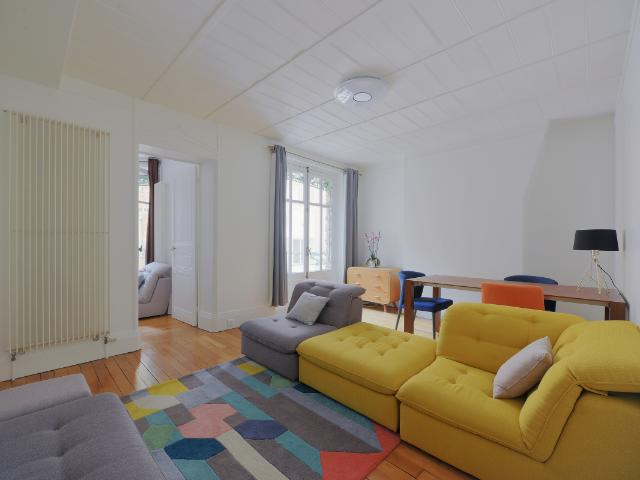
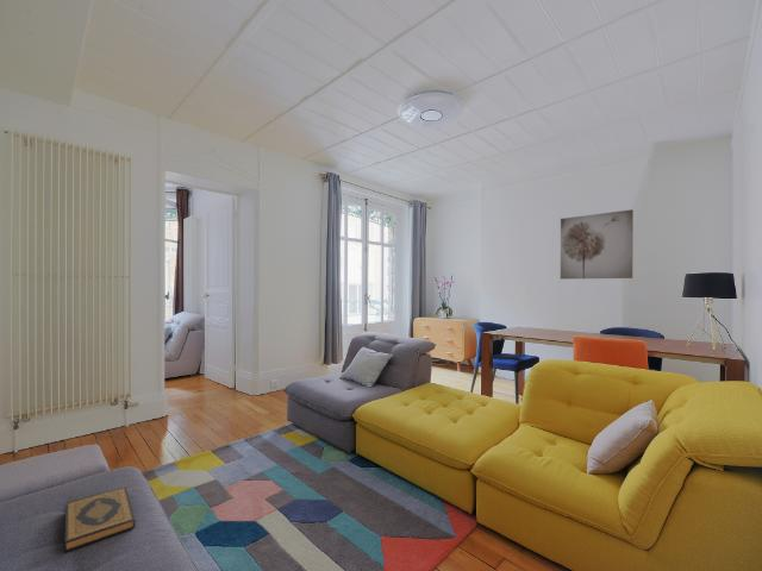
+ wall art [560,208,635,280]
+ hardback book [63,487,137,553]
